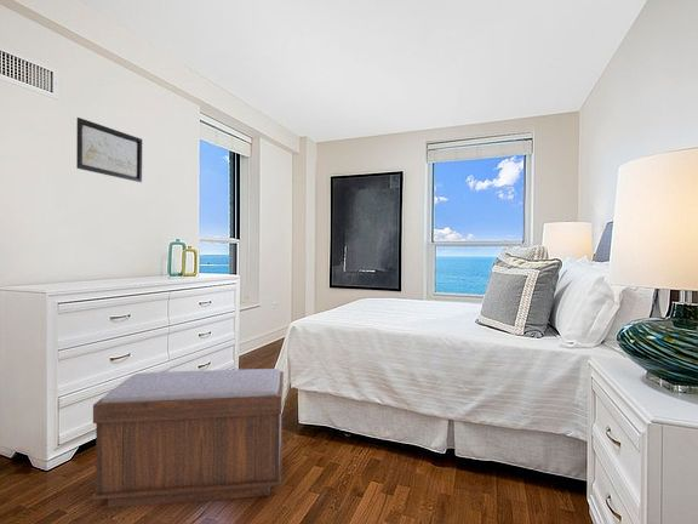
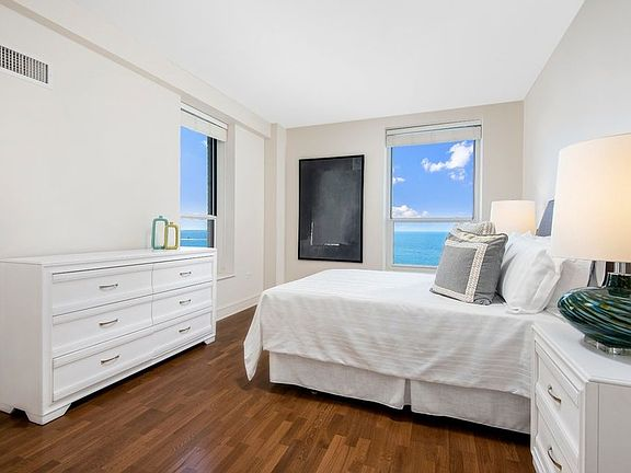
- bench [91,368,285,509]
- wall art [75,116,143,183]
